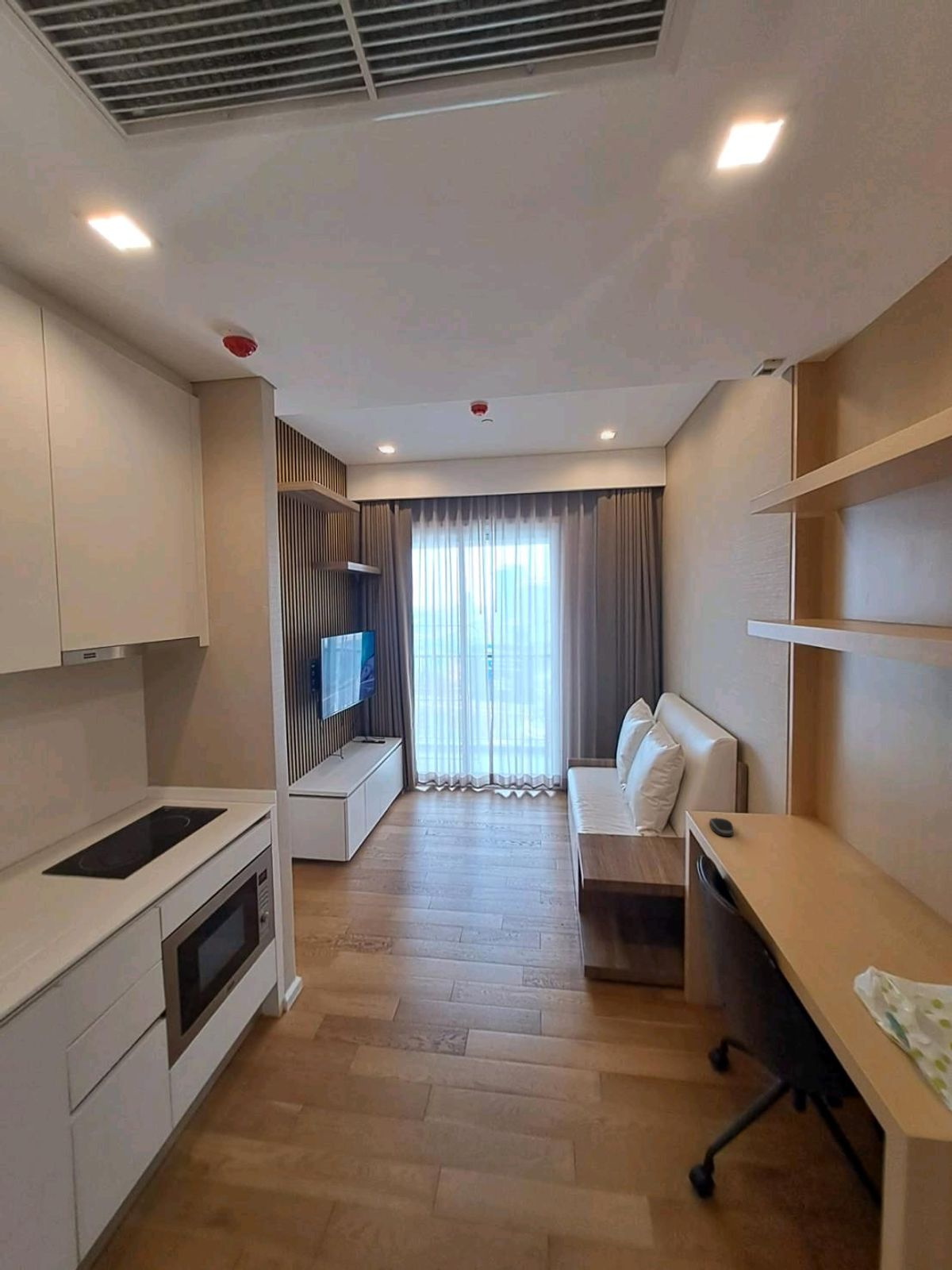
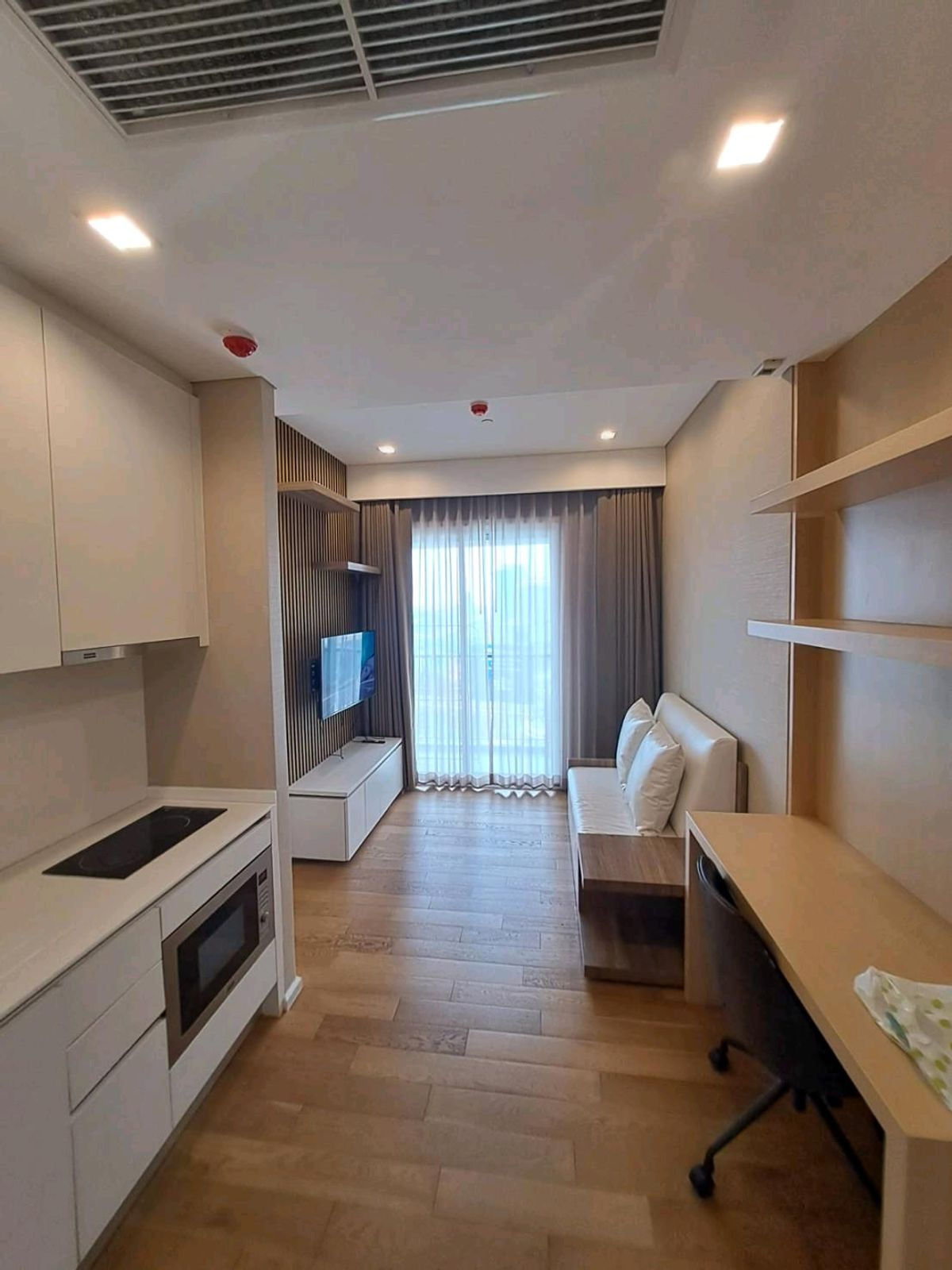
- computer mouse [708,817,734,837]
